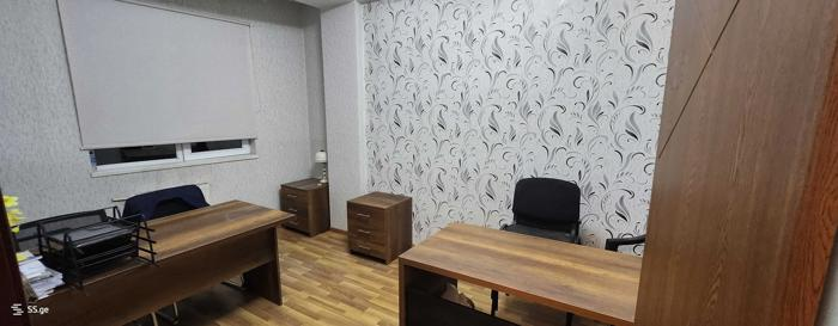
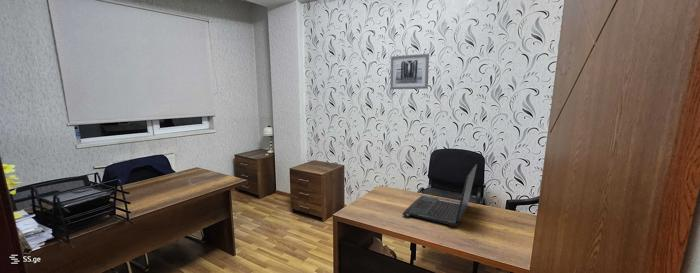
+ wall art [389,52,430,90]
+ laptop [402,163,478,227]
